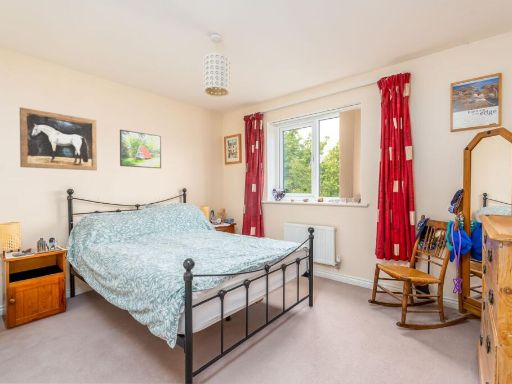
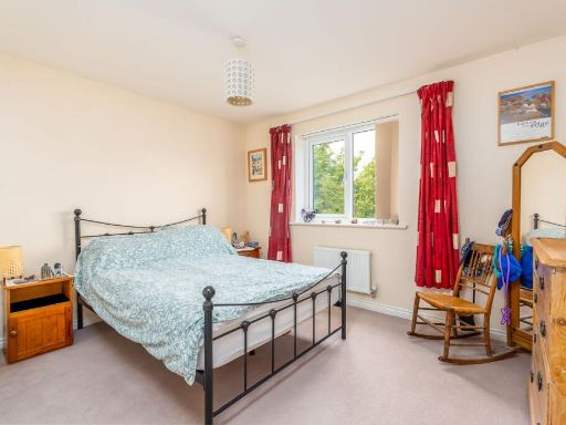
- wall art [19,106,98,171]
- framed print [119,129,162,169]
